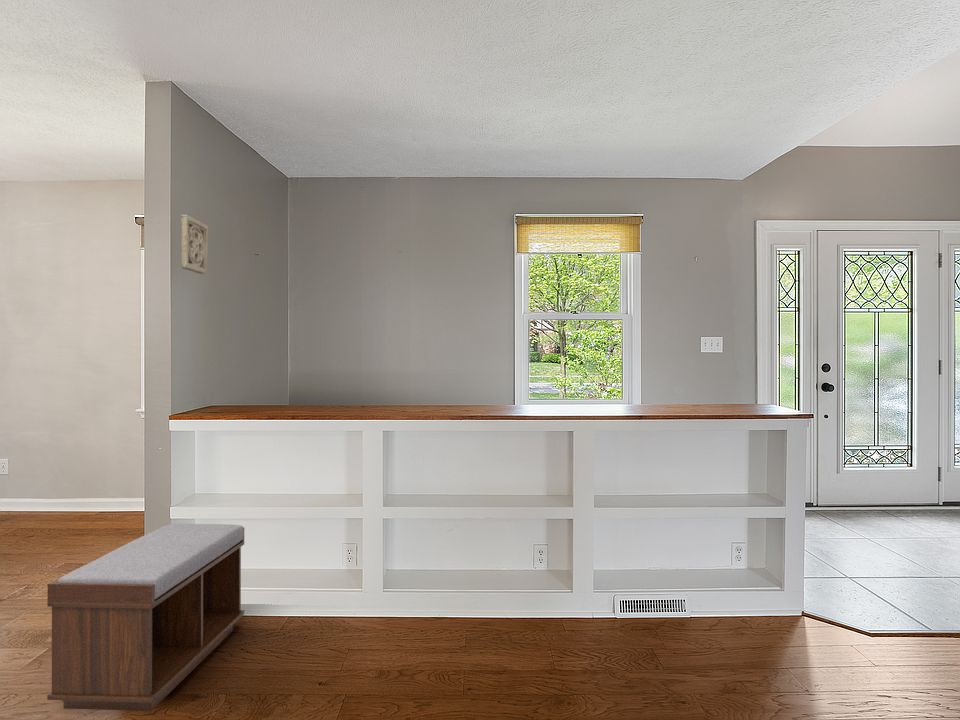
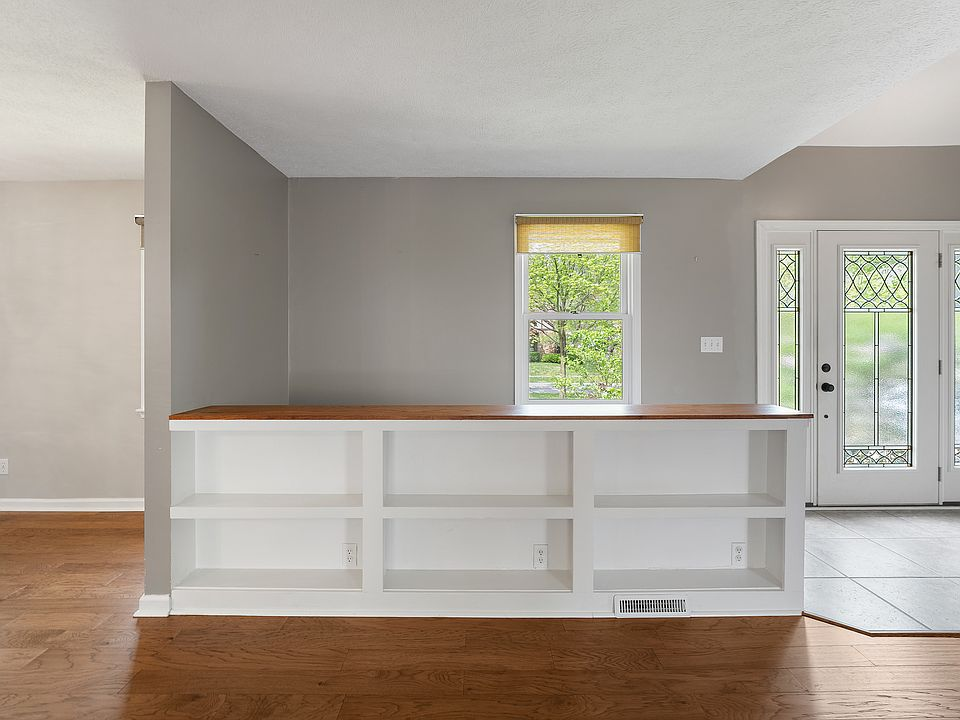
- bench [46,523,245,712]
- wall ornament [180,214,209,275]
